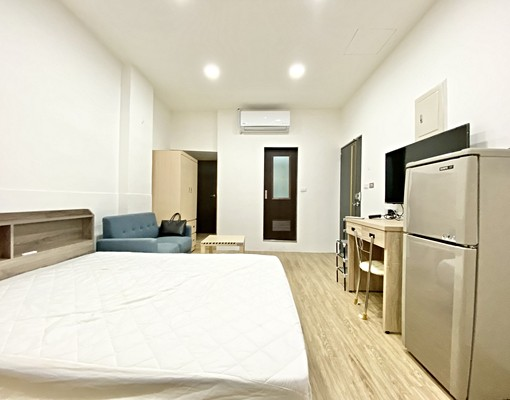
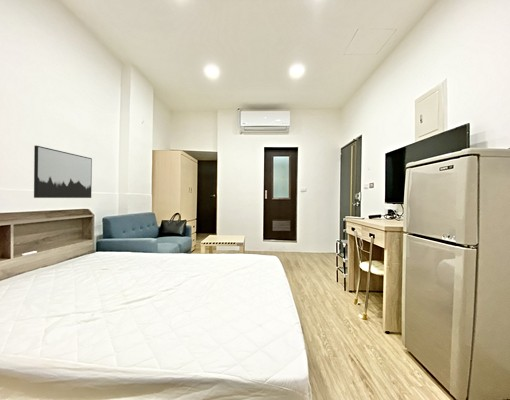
+ wall art [33,145,93,199]
